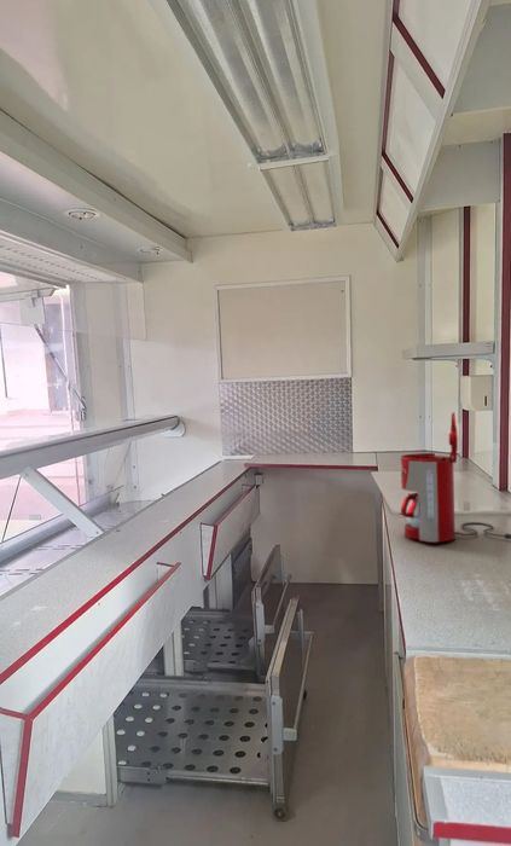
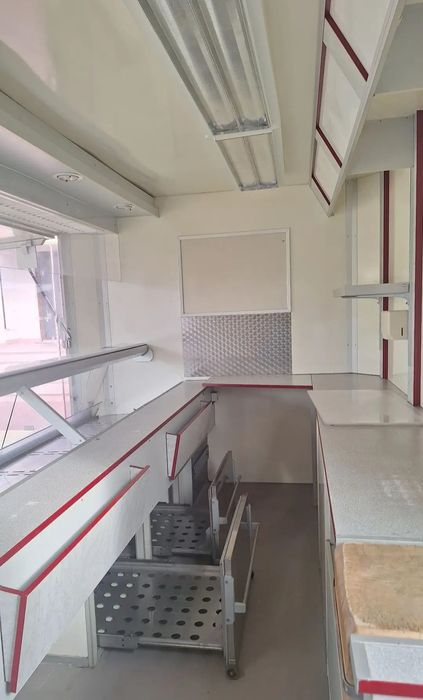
- coffee maker [400,411,511,544]
